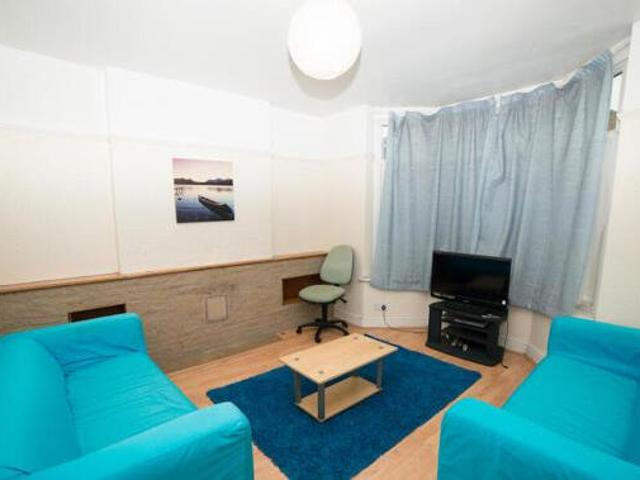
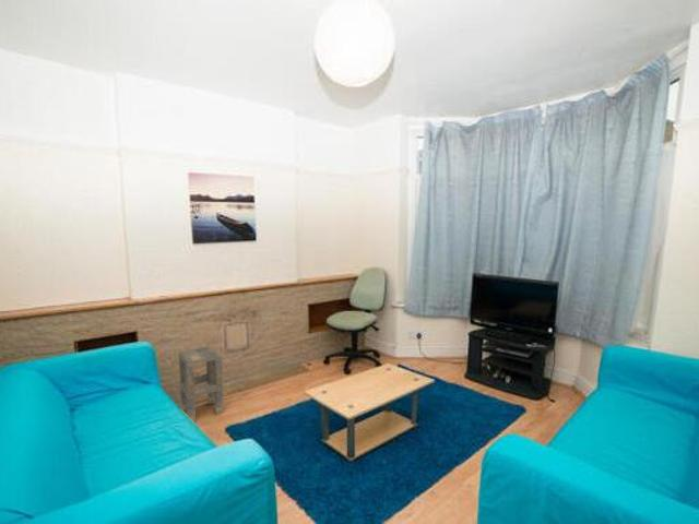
+ side table [177,345,225,424]
